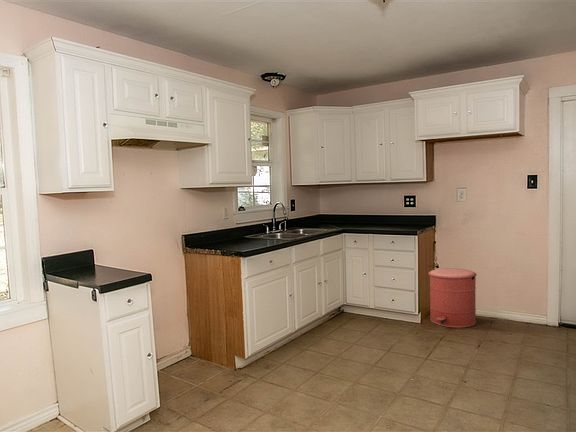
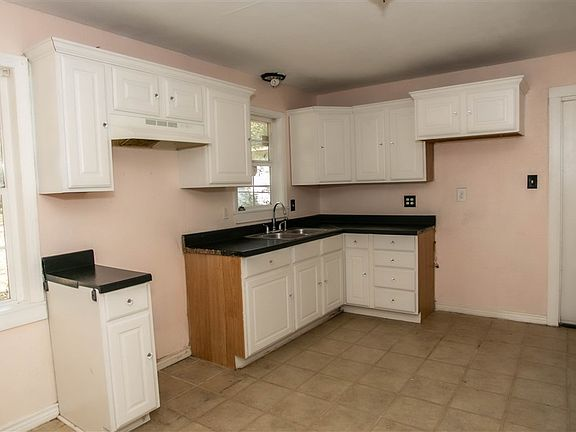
- trash can [427,267,478,328]
